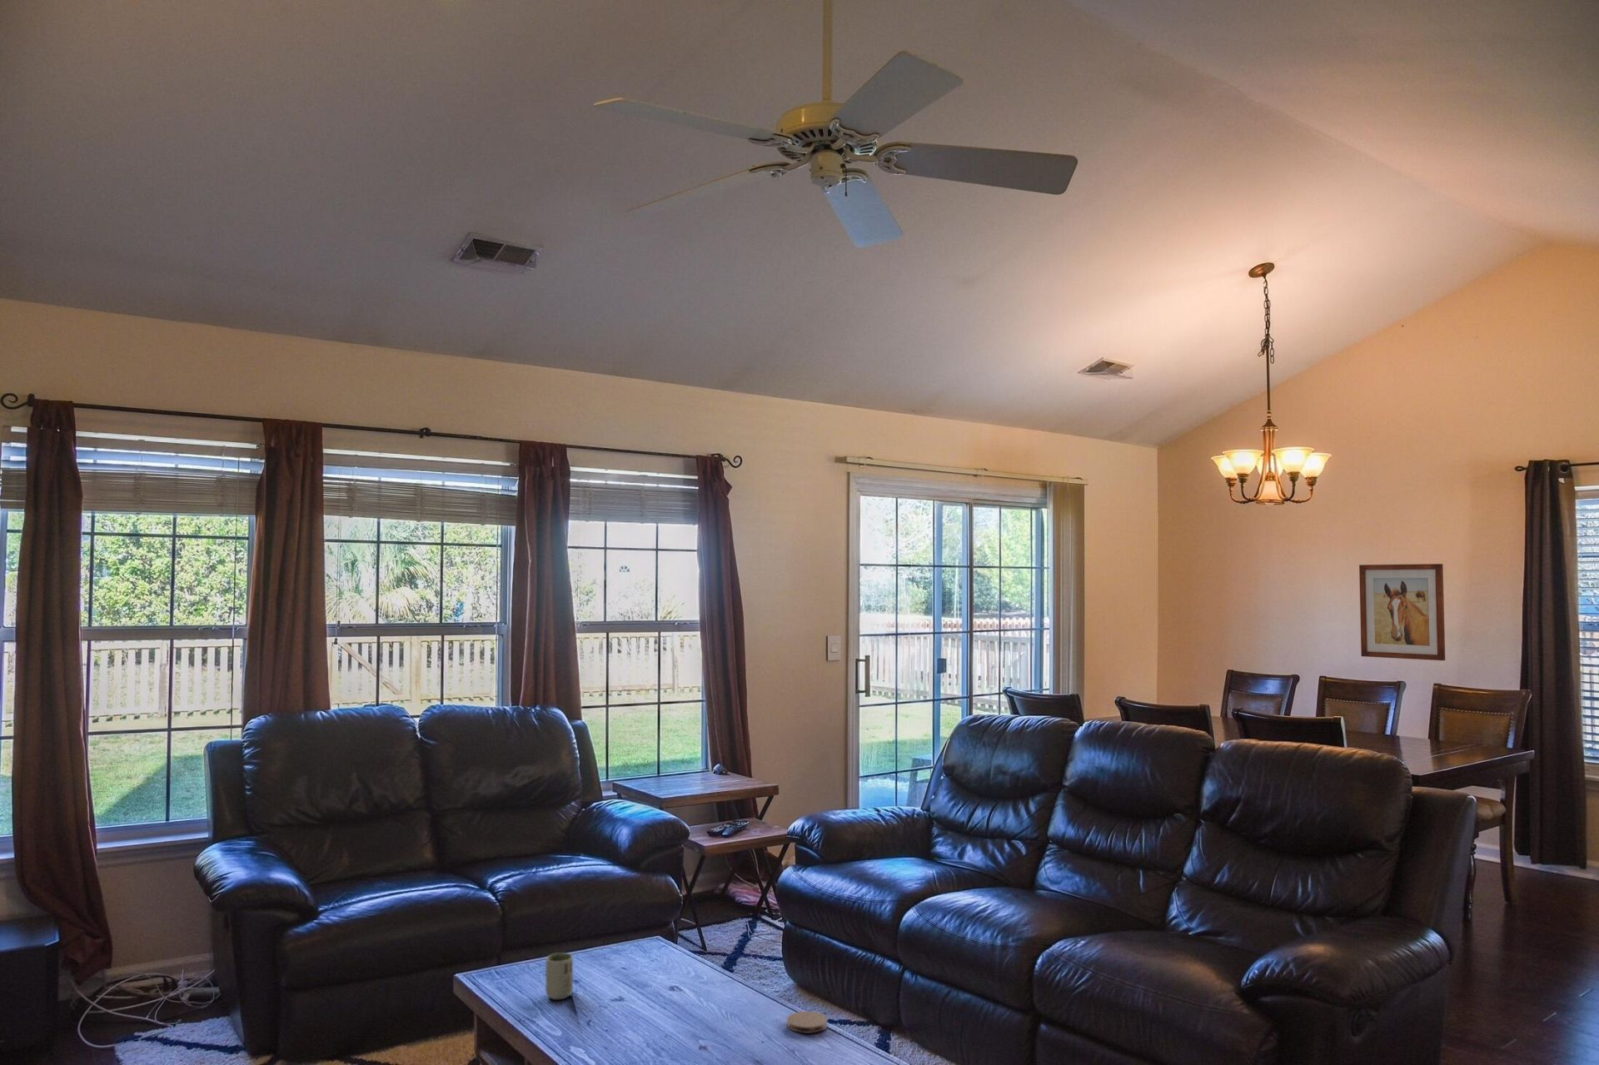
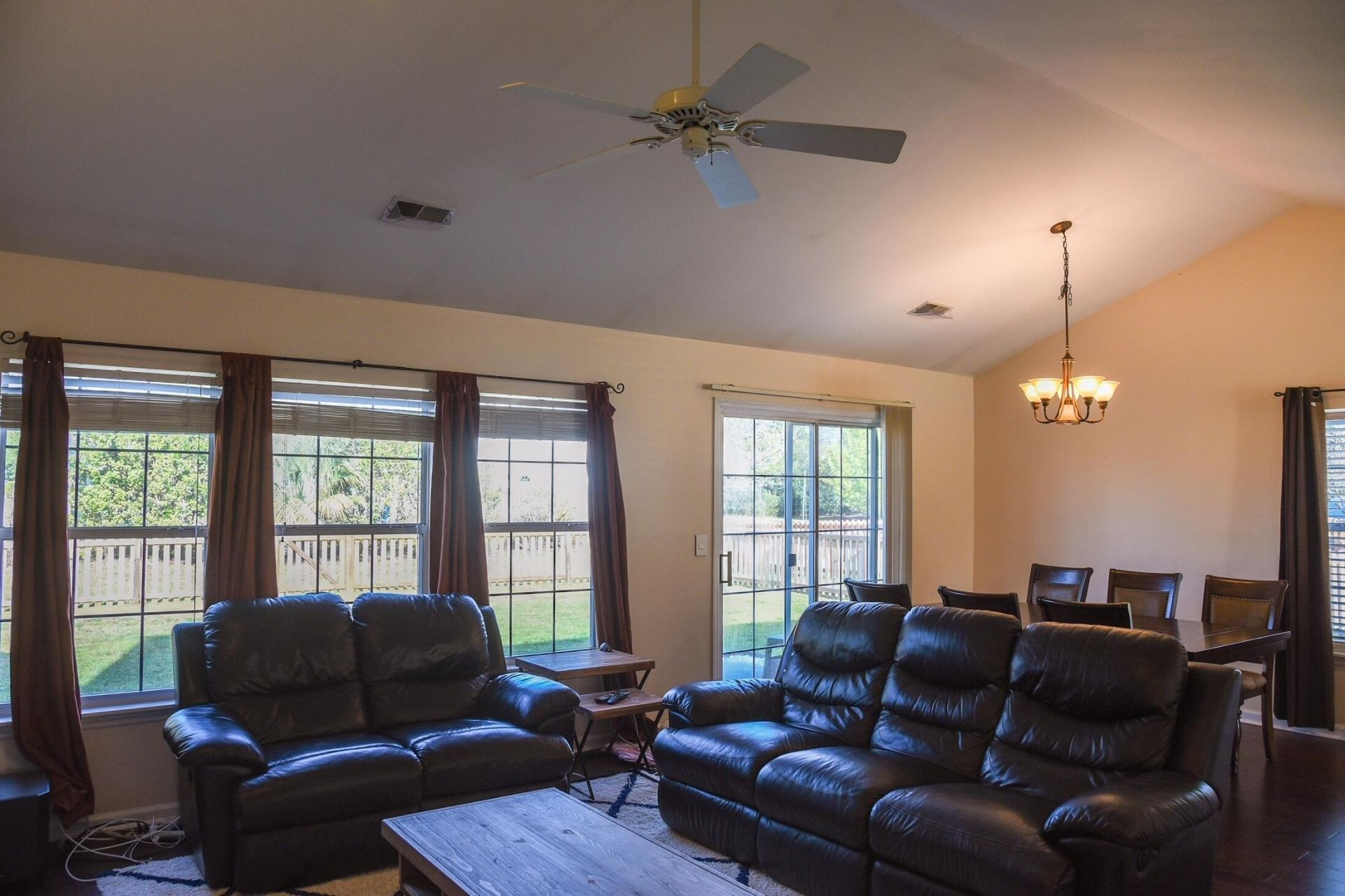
- coaster [786,1010,829,1034]
- cup [544,952,574,1000]
- wall art [1359,563,1446,661]
